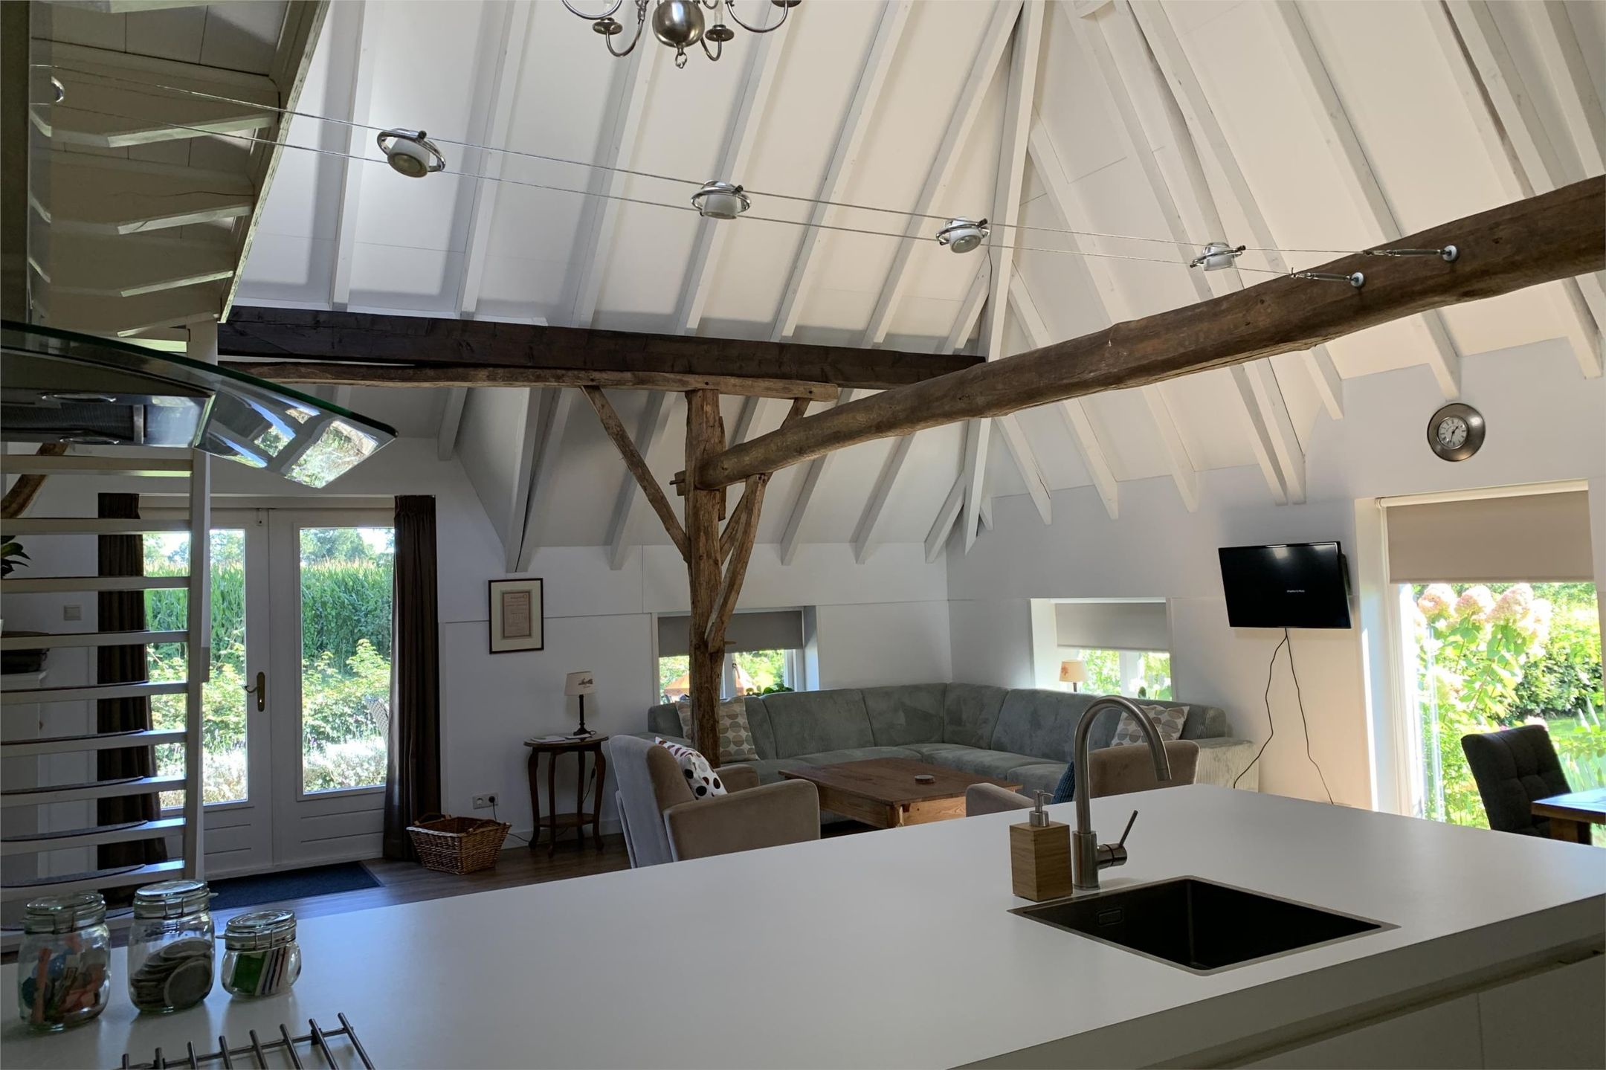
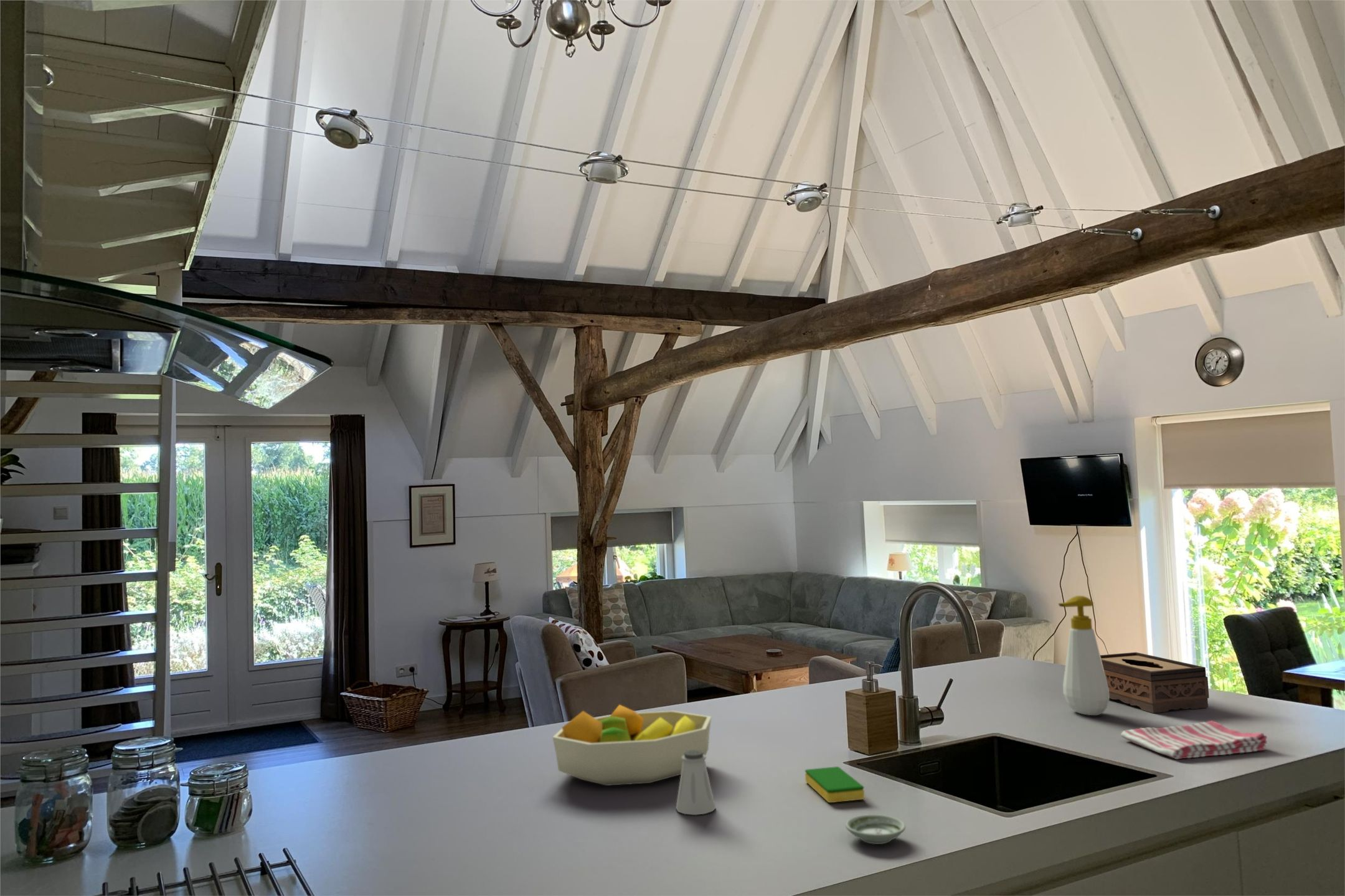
+ fruit bowl [552,704,712,786]
+ saltshaker [676,750,717,816]
+ dish towel [1120,720,1268,760]
+ soap bottle [1058,595,1110,716]
+ dish sponge [805,766,865,803]
+ saucer [845,814,906,845]
+ tissue box [1100,652,1210,714]
